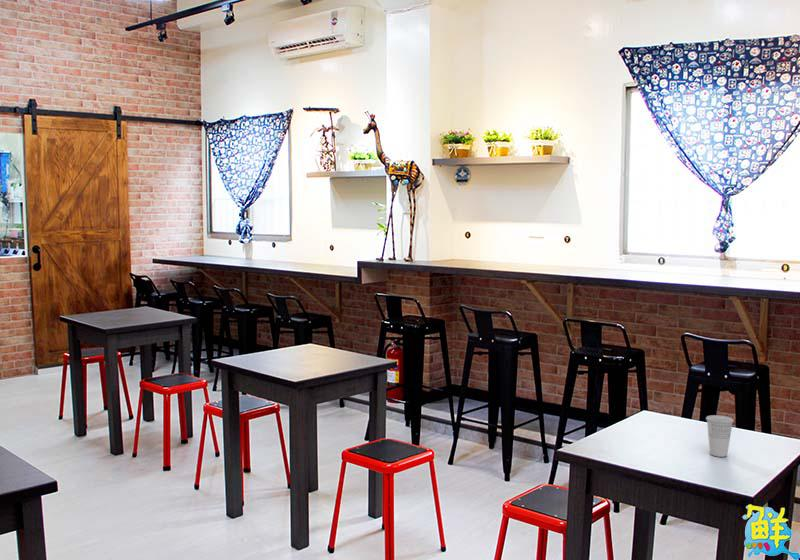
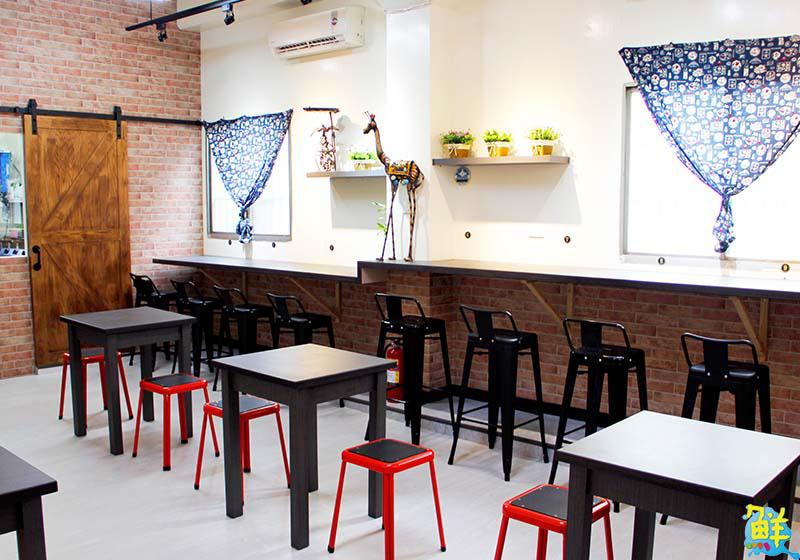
- cup [705,414,735,458]
